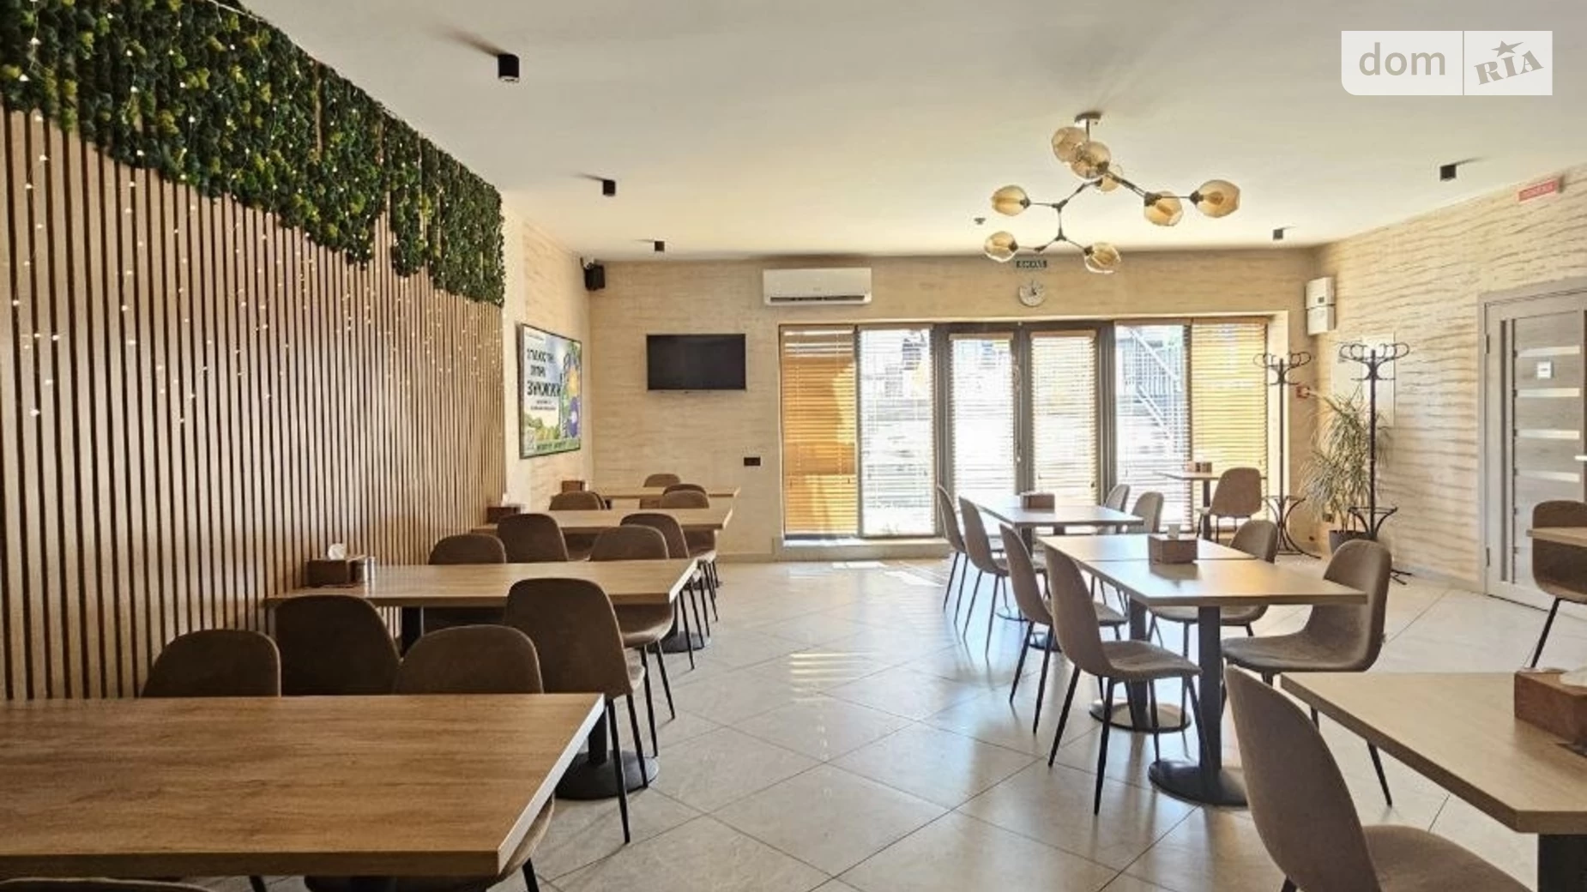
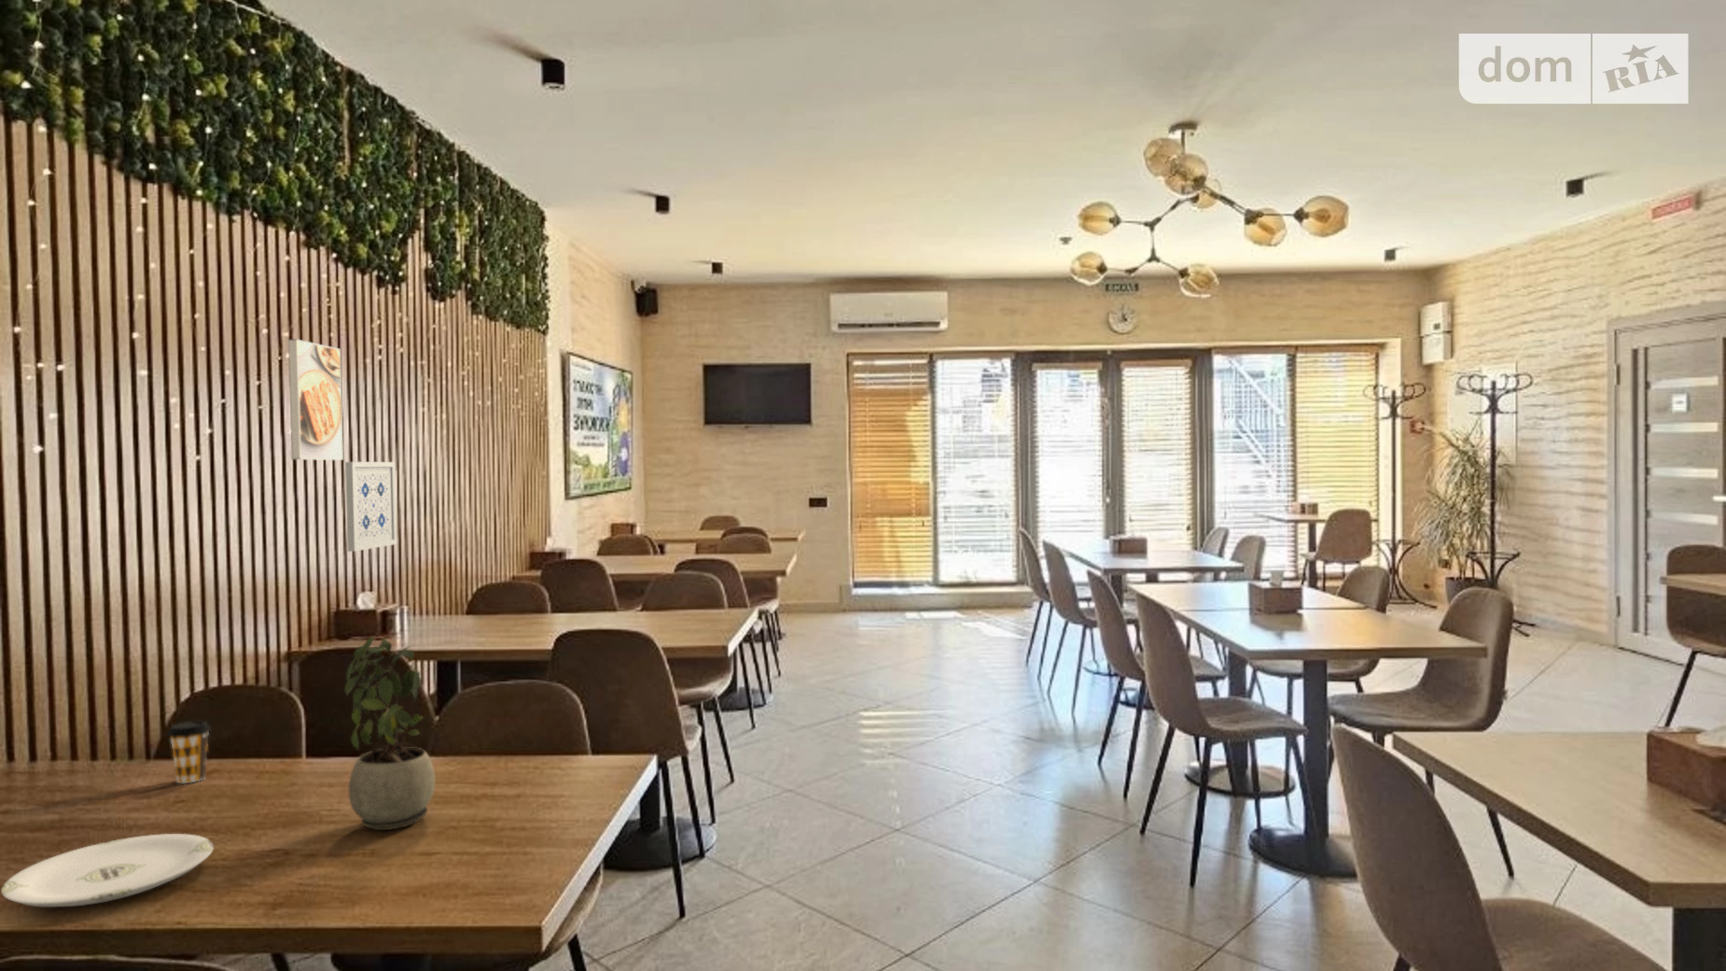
+ plate [0,832,215,907]
+ coffee cup [166,720,212,784]
+ potted plant [344,635,436,831]
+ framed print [287,339,344,461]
+ wall art [344,461,397,552]
